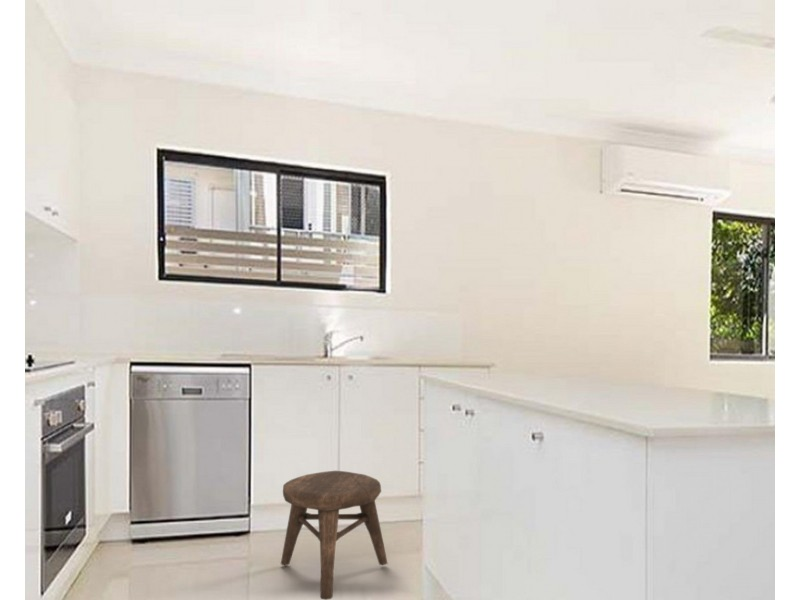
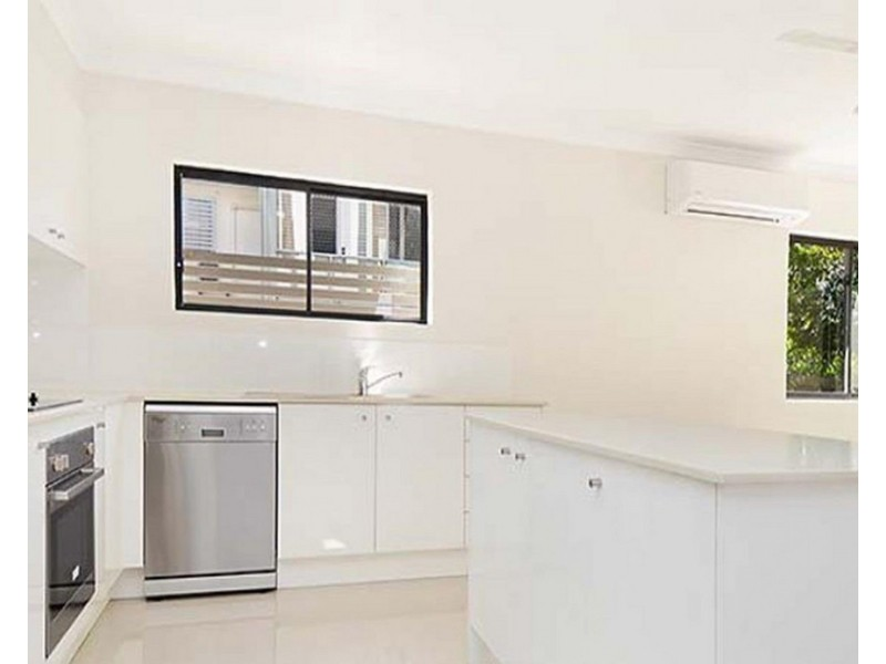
- stool [280,470,389,600]
